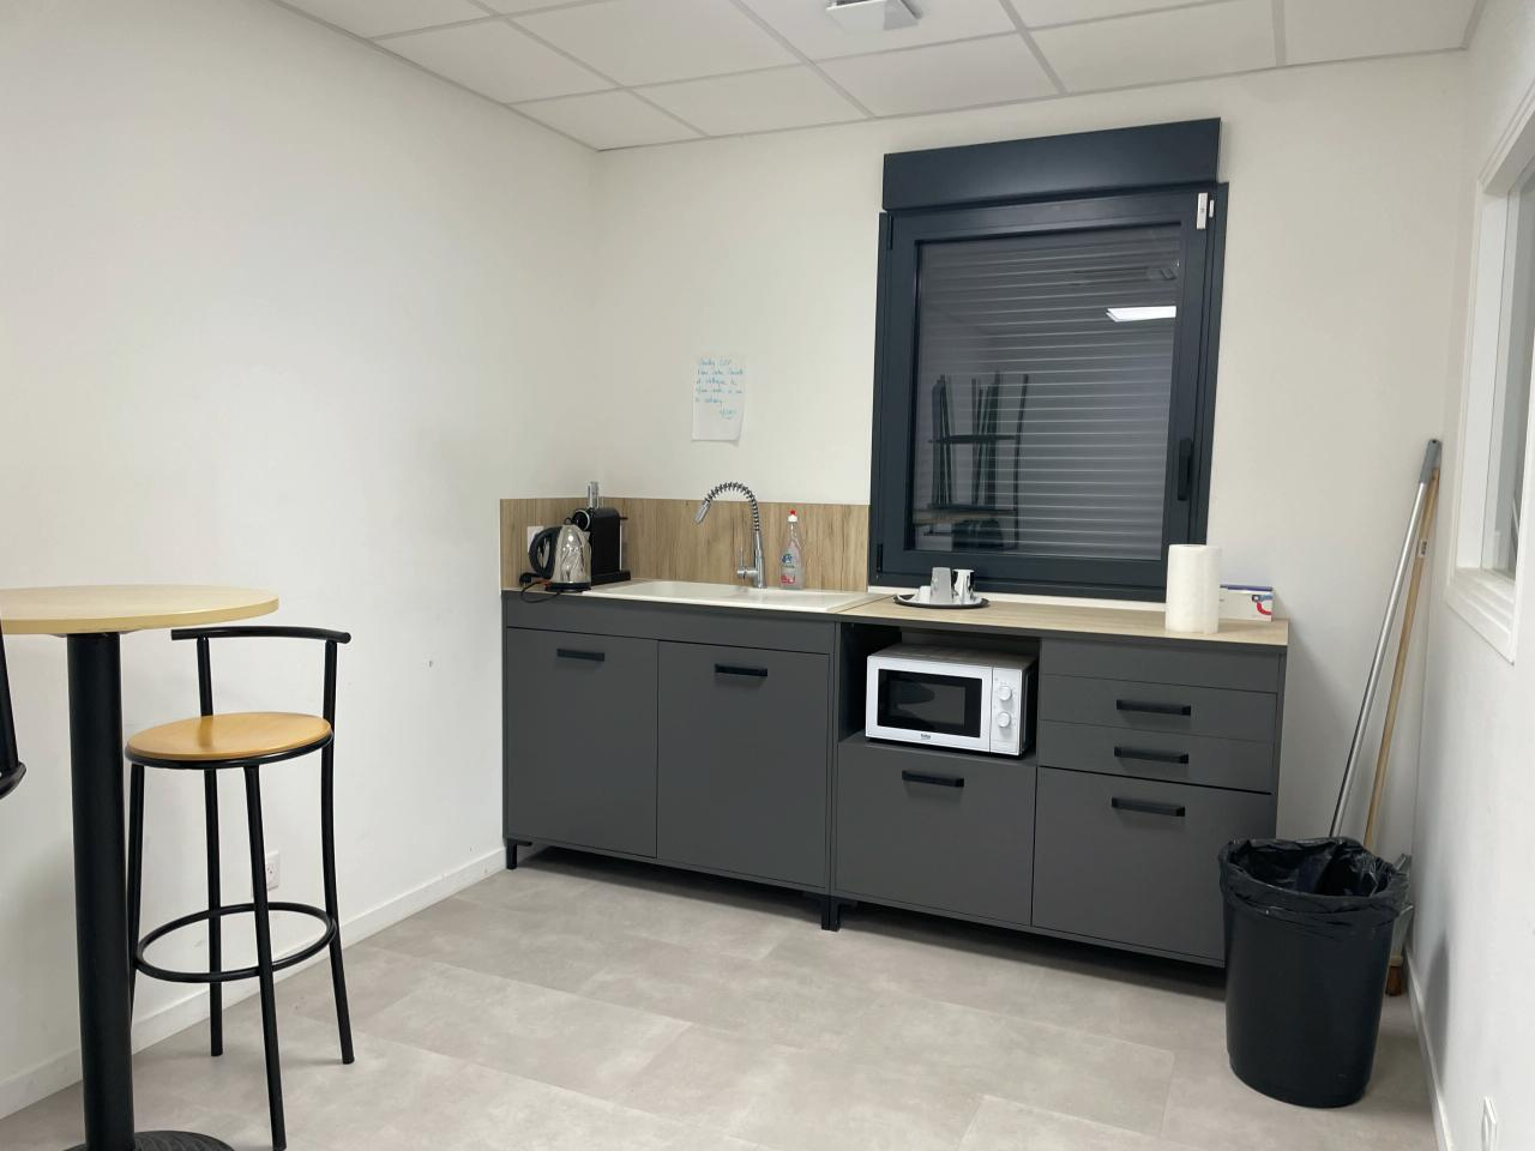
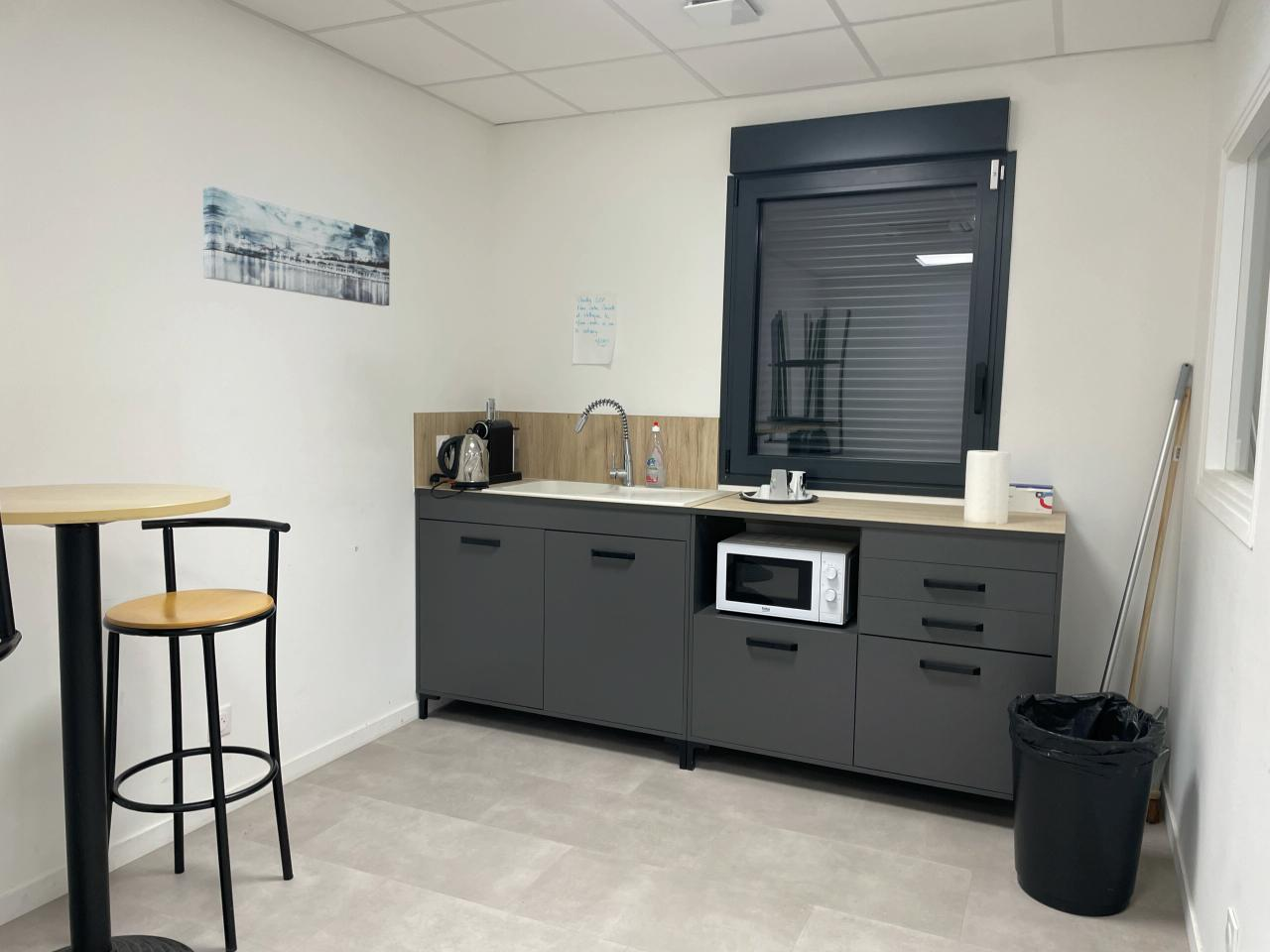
+ wall art [202,185,391,306]
